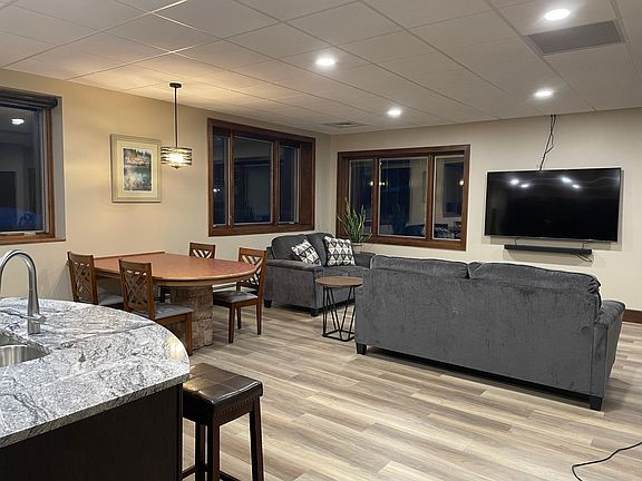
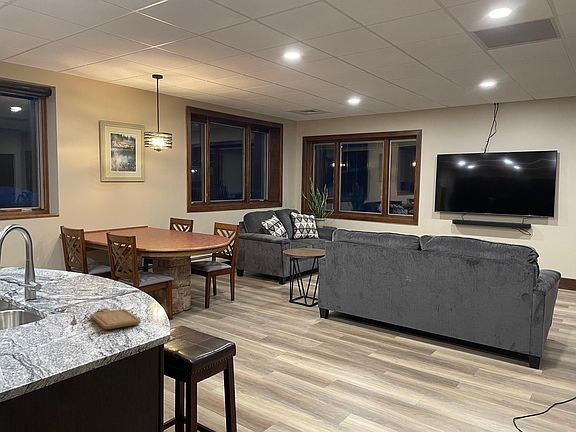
+ chopping board [90,307,142,330]
